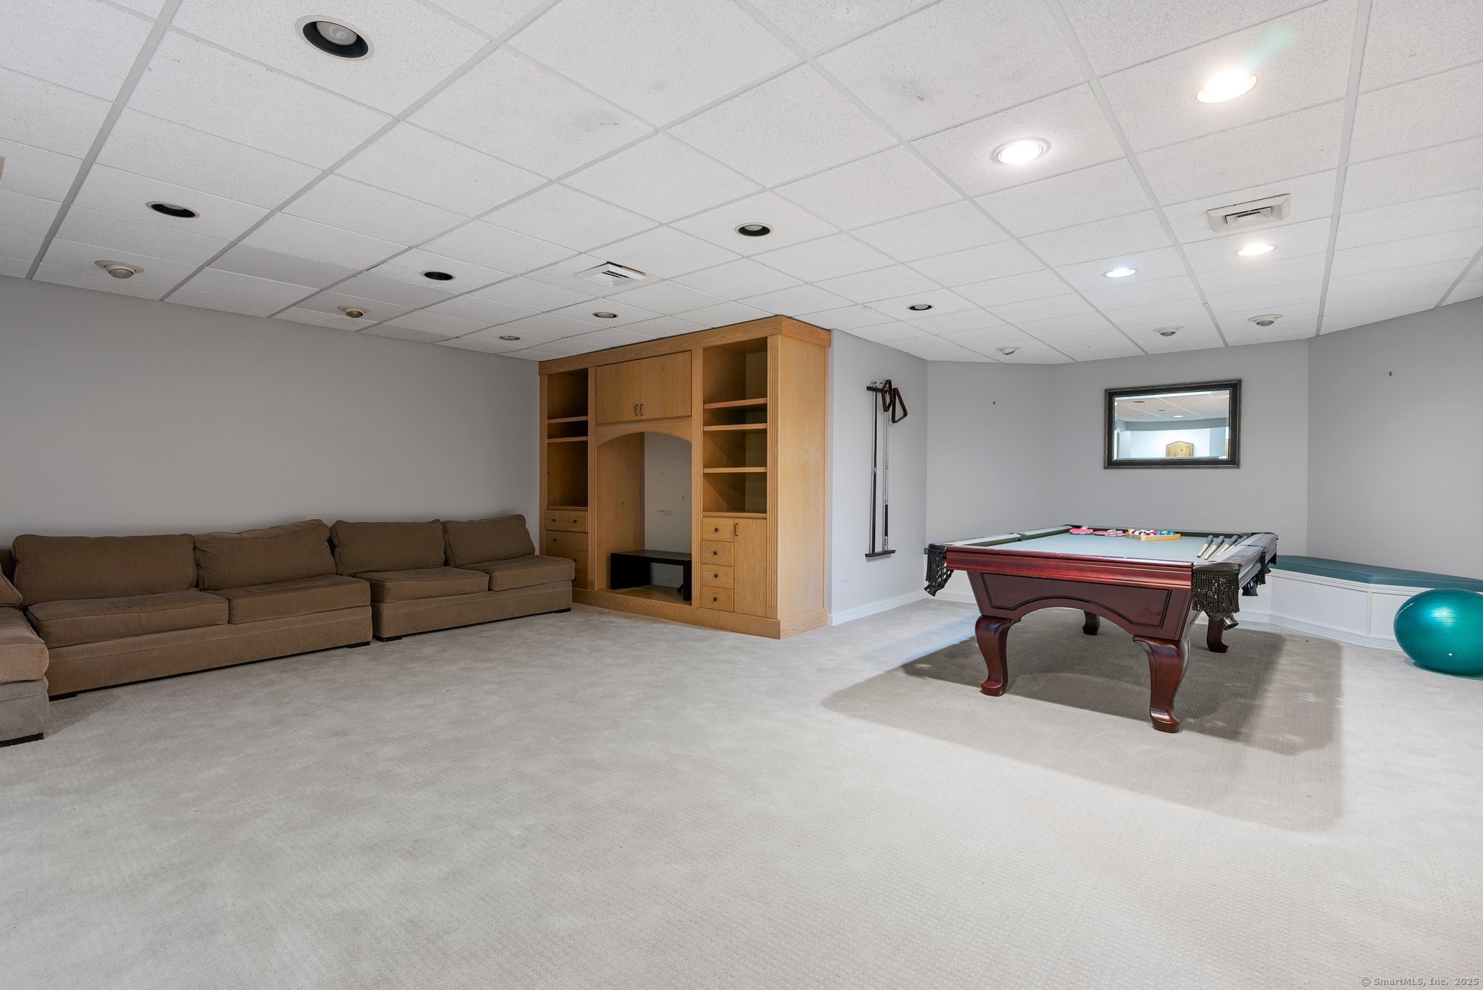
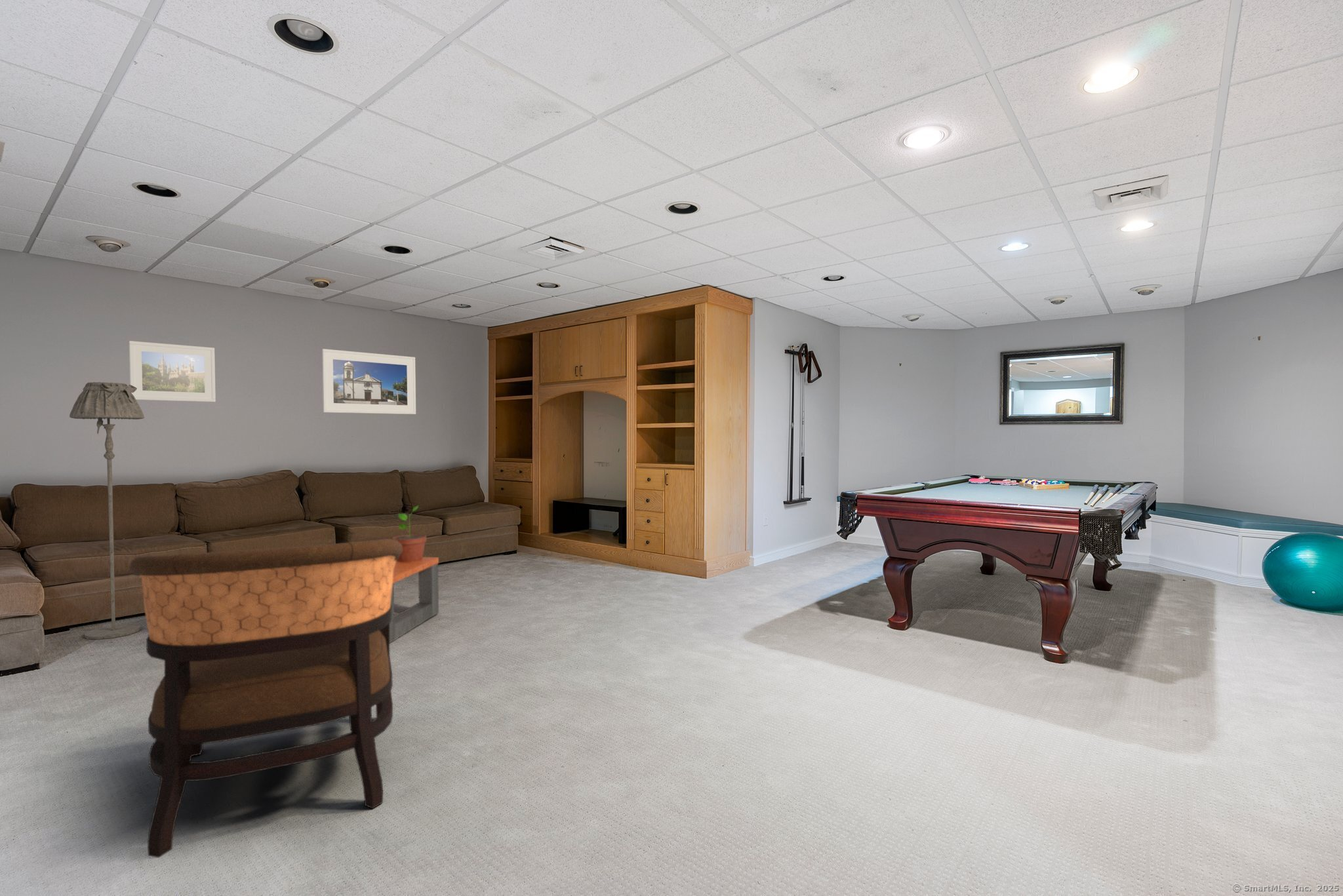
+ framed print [129,340,216,402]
+ potted plant [392,505,427,562]
+ coffee table [390,556,439,644]
+ armchair [129,538,403,859]
+ floor lamp [69,381,145,640]
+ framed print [321,348,416,415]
